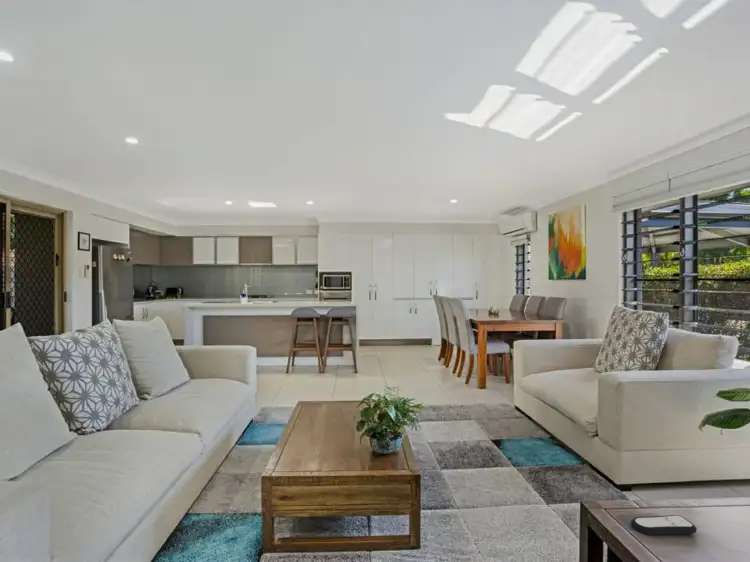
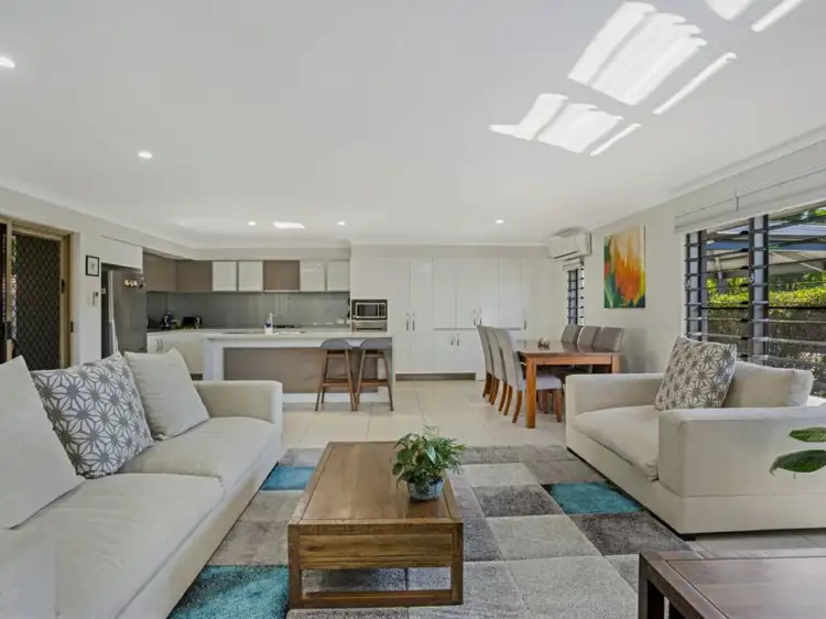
- remote control [630,514,698,536]
